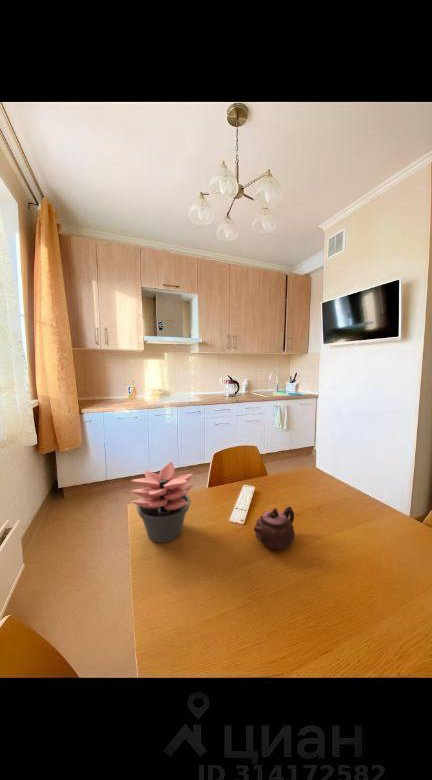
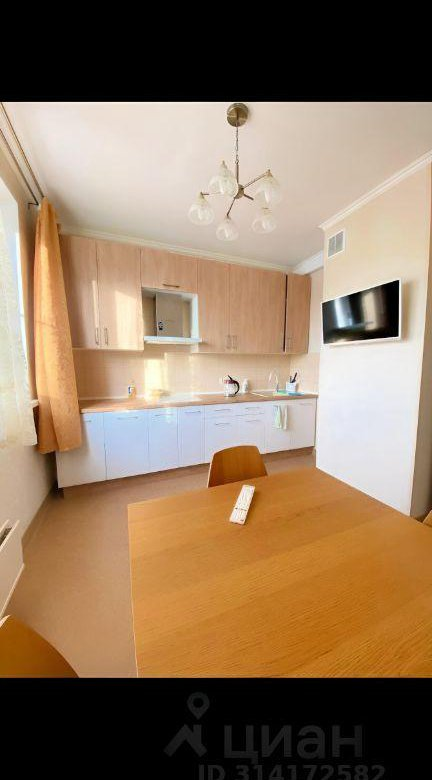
- succulent plant [130,461,194,544]
- teapot [253,505,296,551]
